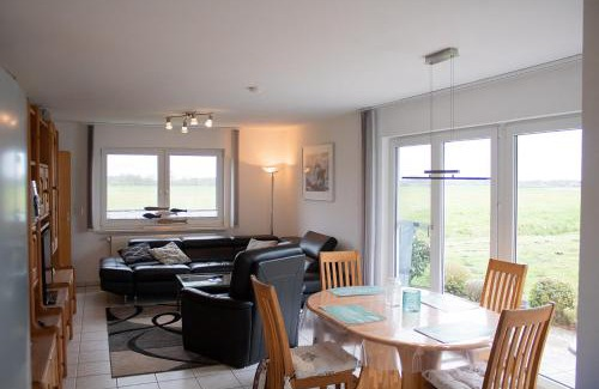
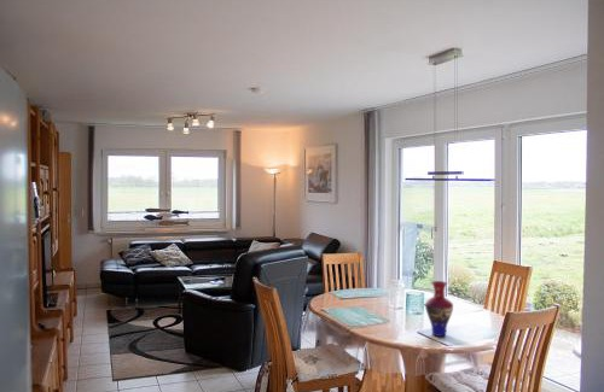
+ vase [424,280,454,338]
